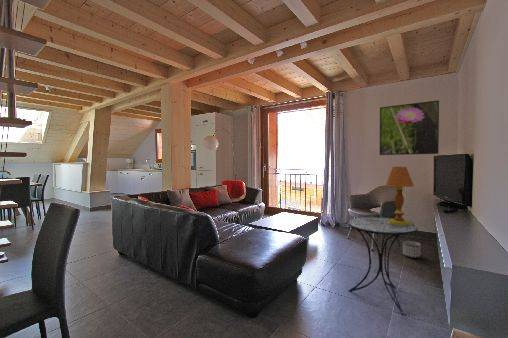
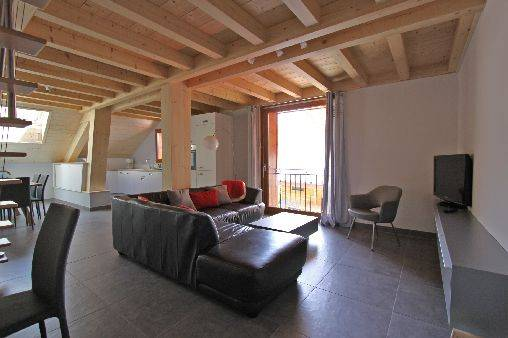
- table lamp [366,166,415,226]
- side table [347,216,419,315]
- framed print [379,99,440,156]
- planter [402,240,422,259]
